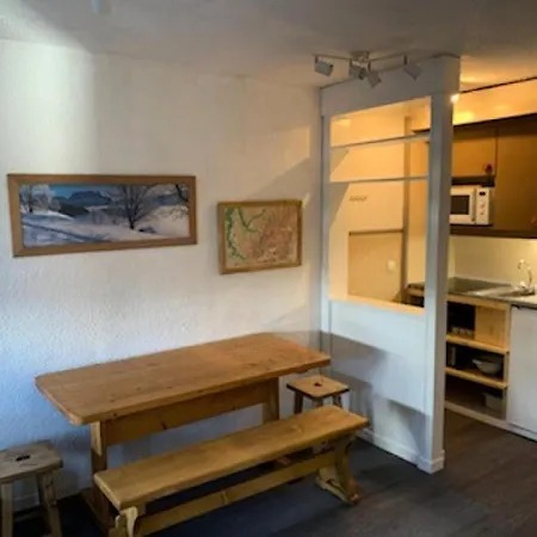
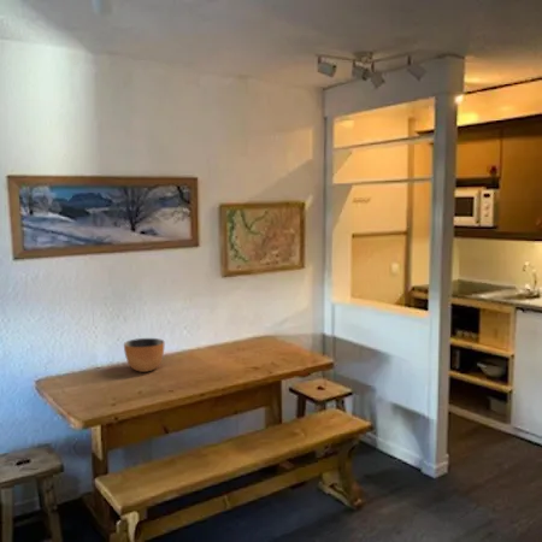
+ bowl [123,337,165,373]
